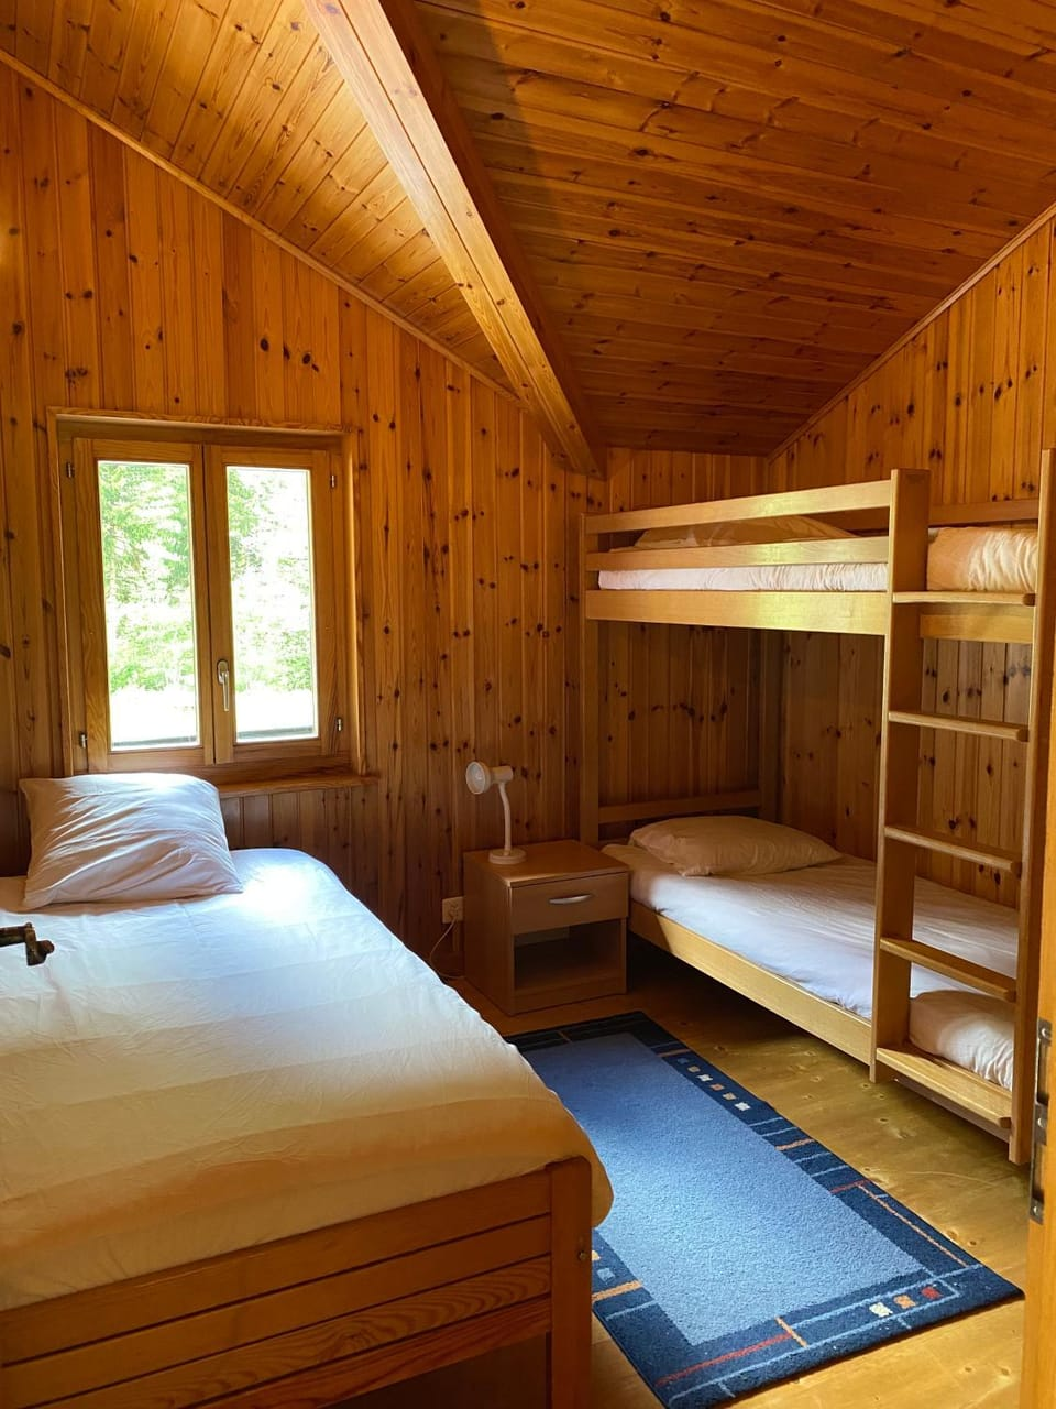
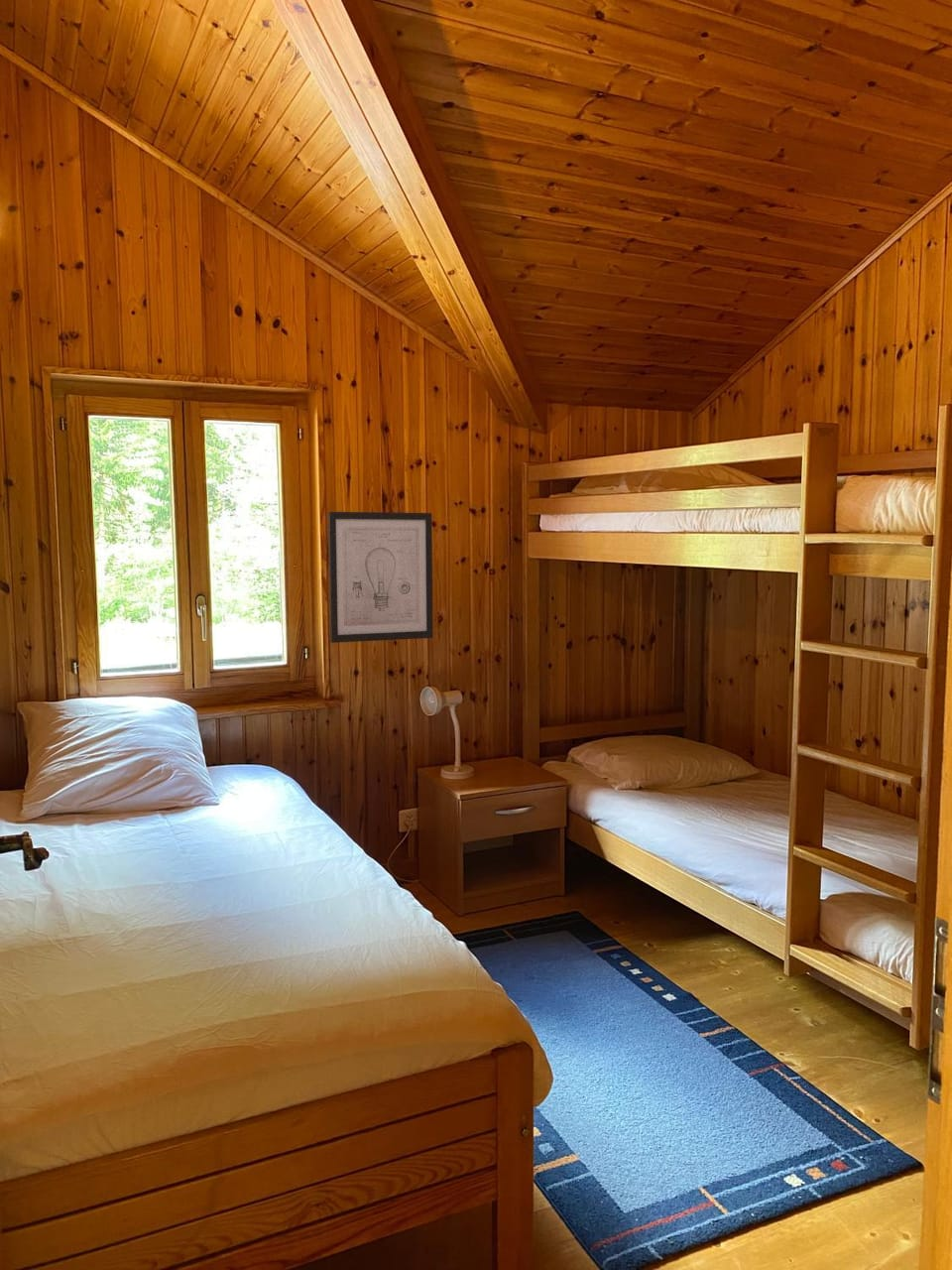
+ wall art [327,511,433,644]
